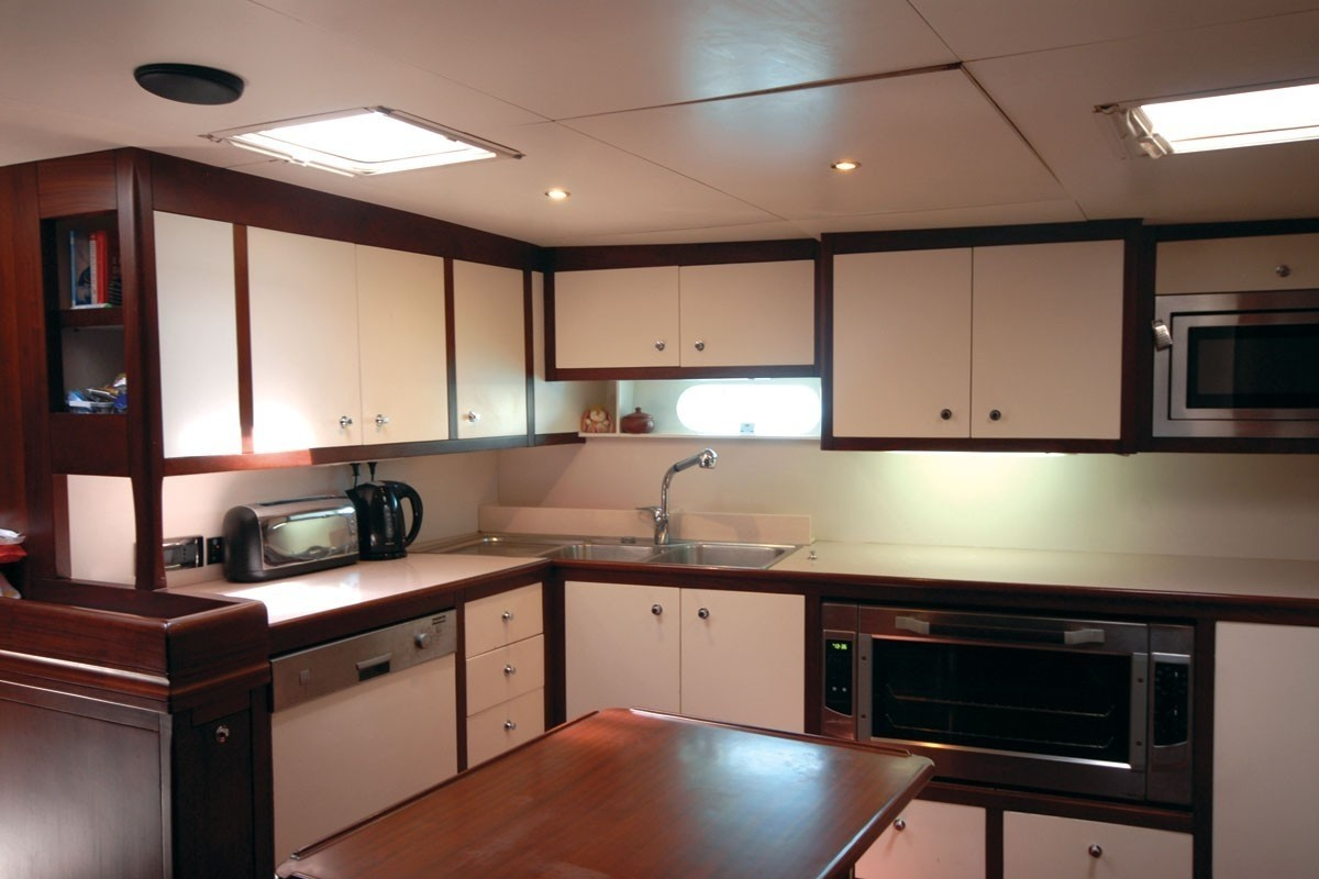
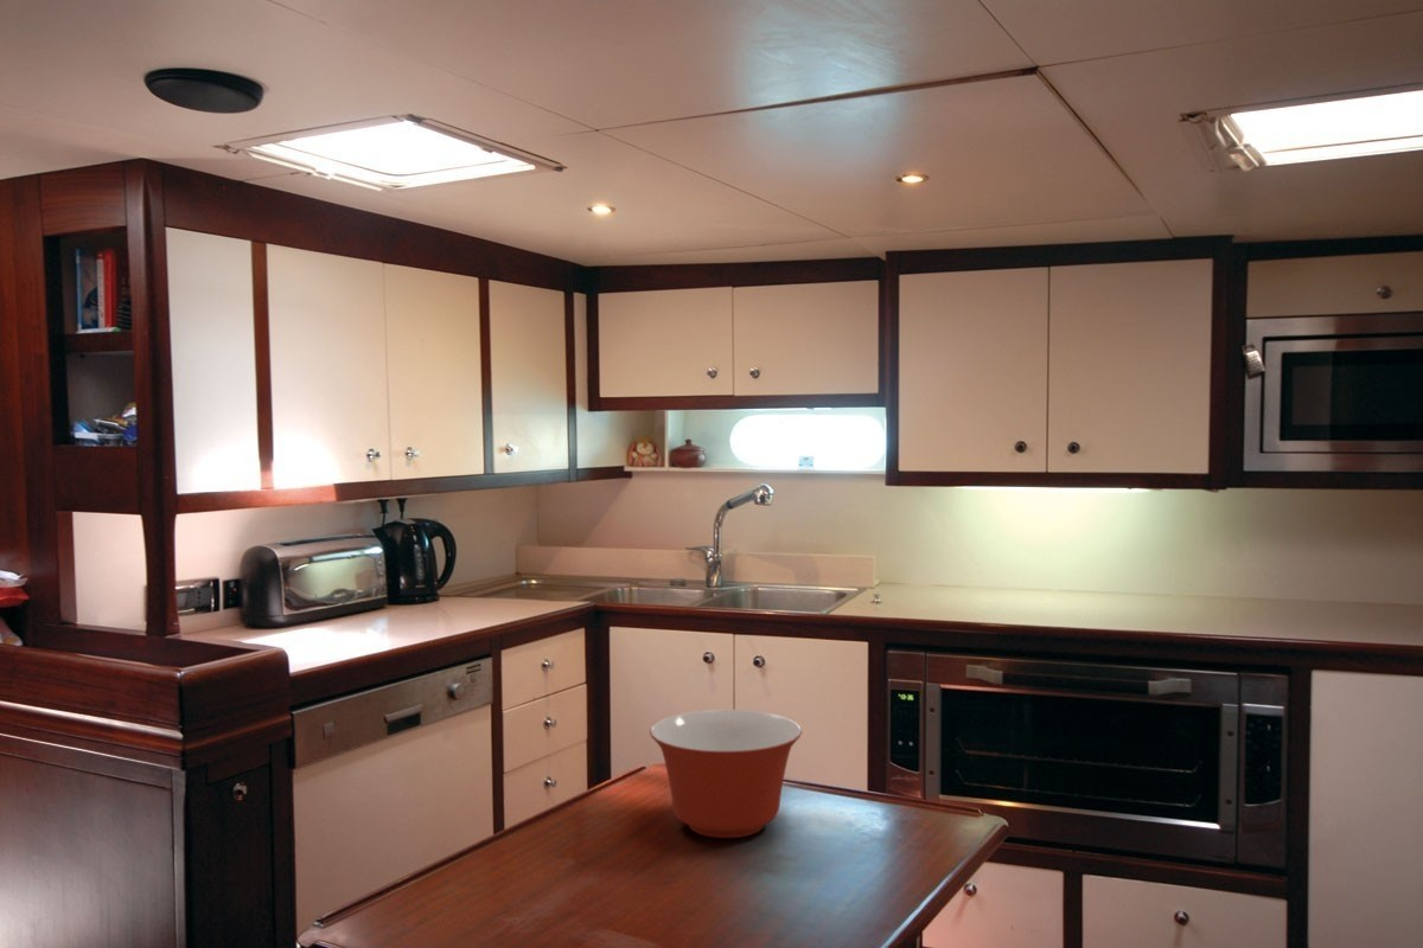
+ mixing bowl [649,709,803,839]
